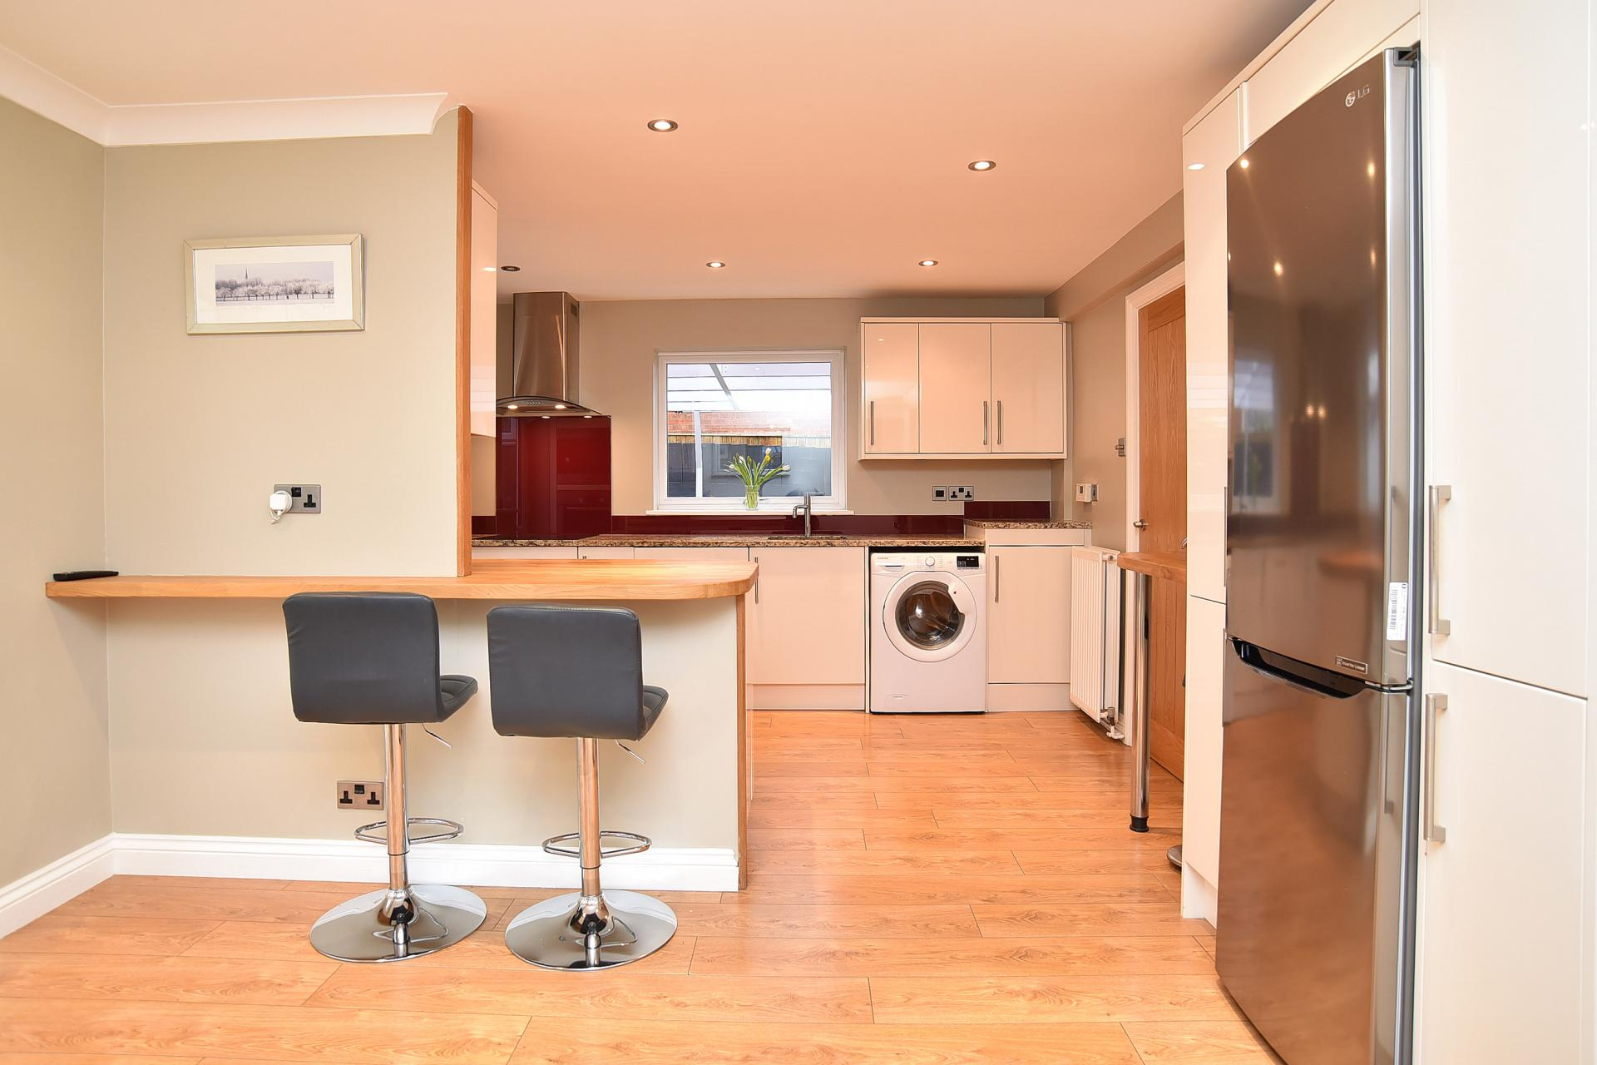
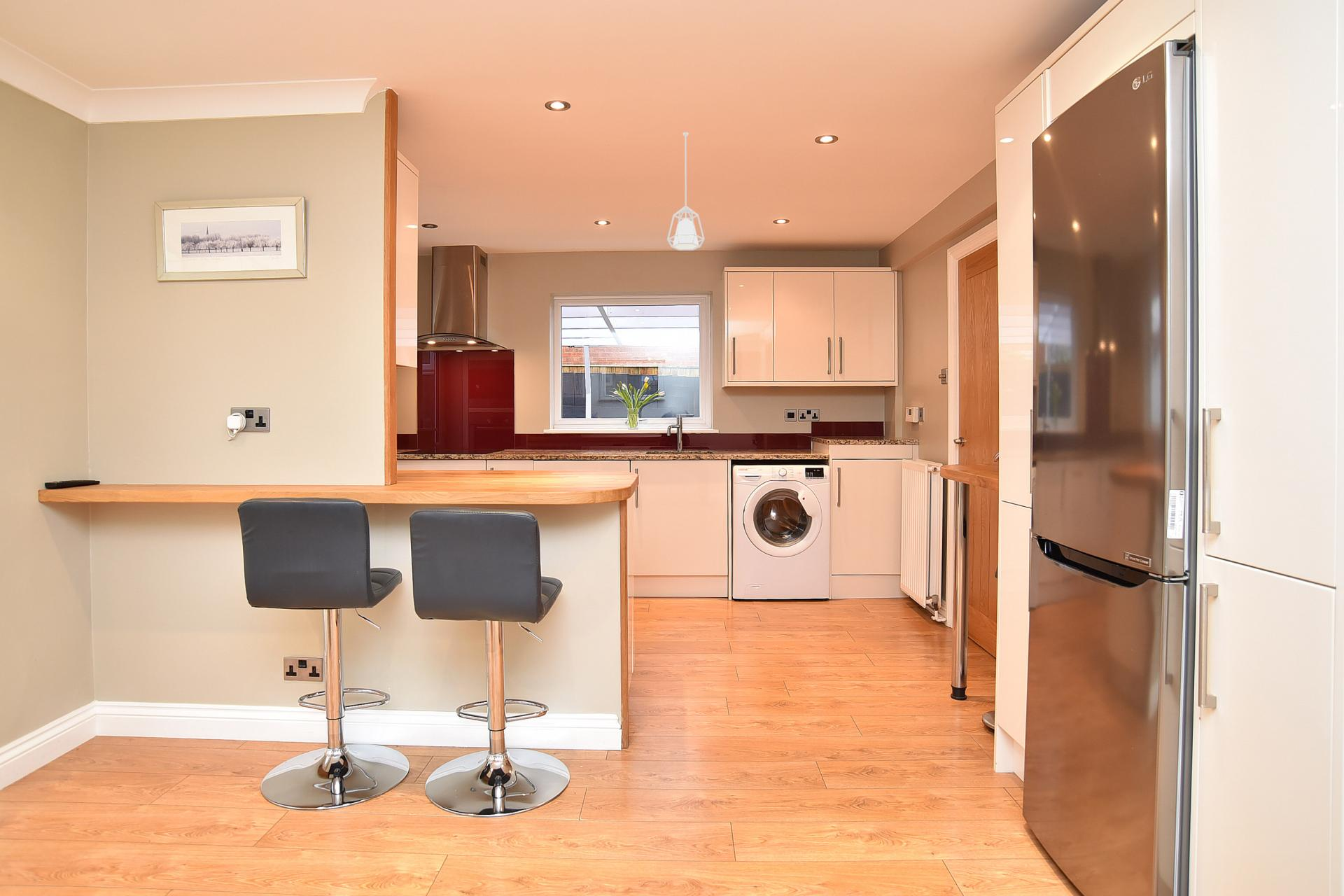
+ pendant lamp [666,132,705,251]
